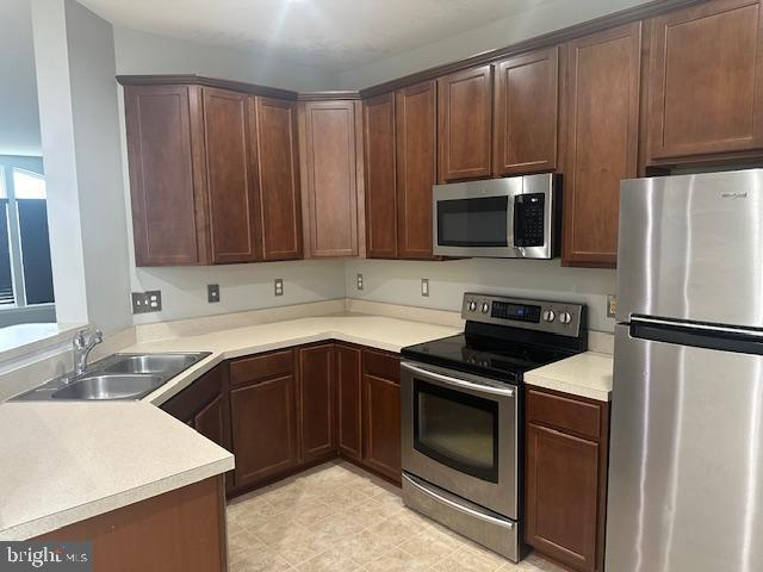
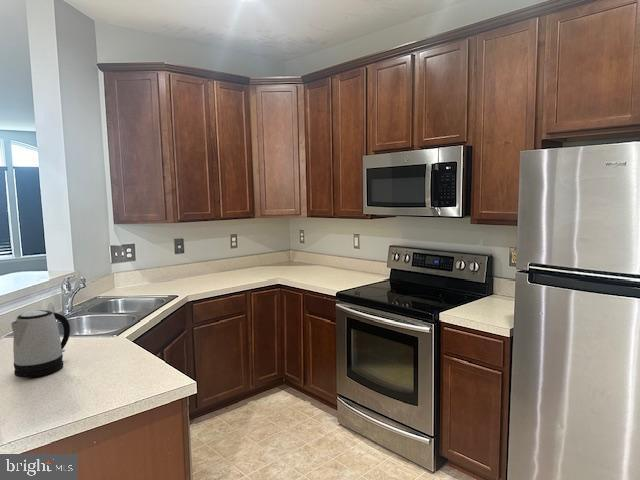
+ kettle [10,309,71,379]
